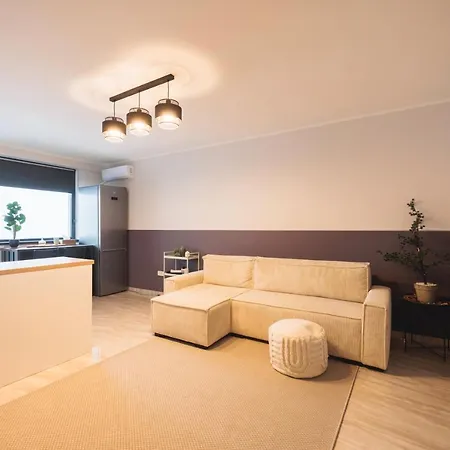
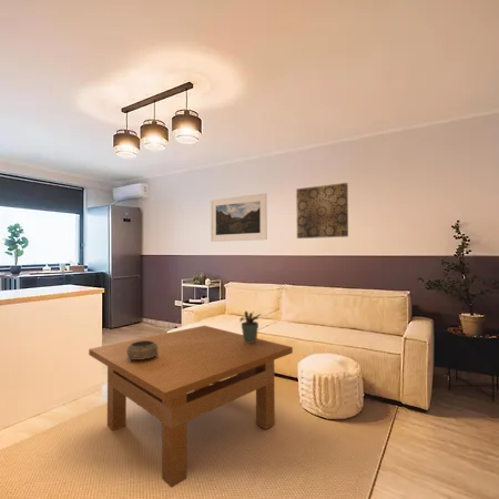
+ potted plant [238,310,262,343]
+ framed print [210,192,268,243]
+ decorative bowl [128,340,160,361]
+ wall art [295,182,349,240]
+ table [88,325,294,489]
